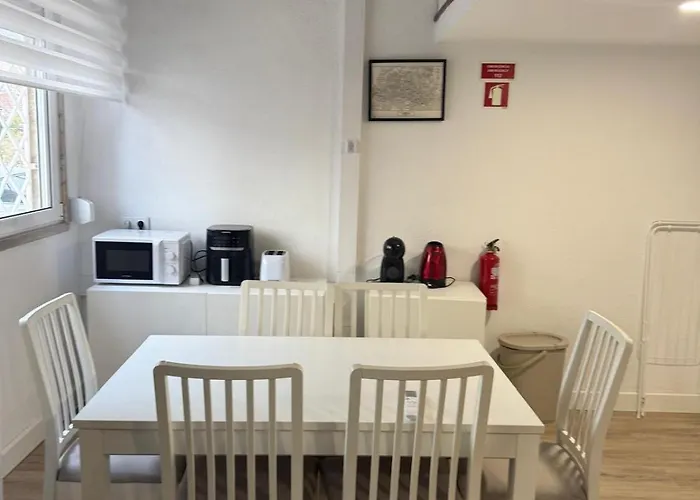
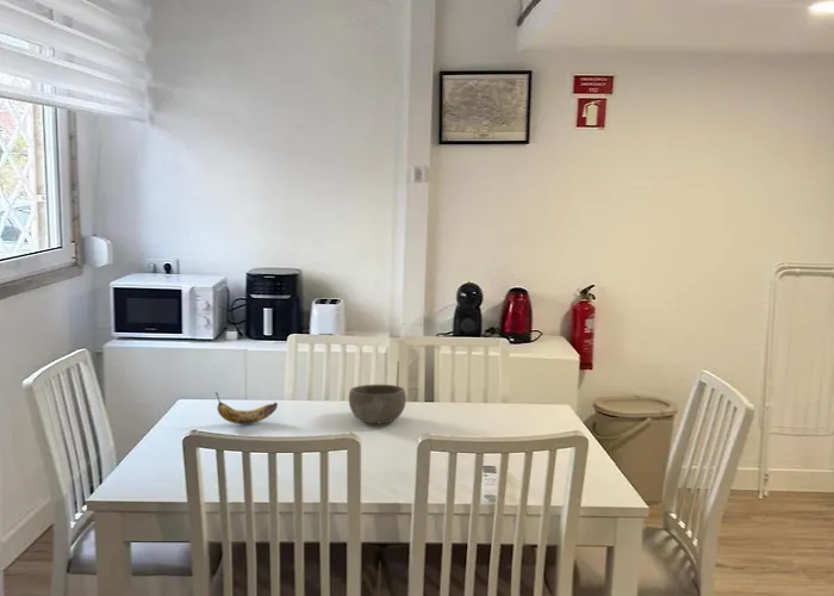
+ bowl [348,384,407,424]
+ banana [213,391,279,426]
